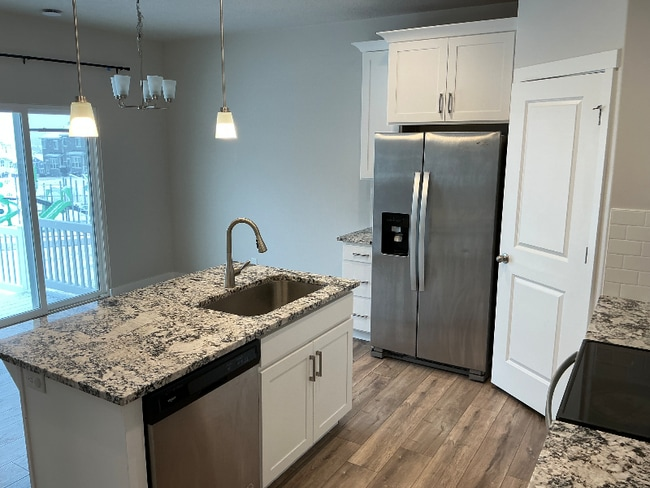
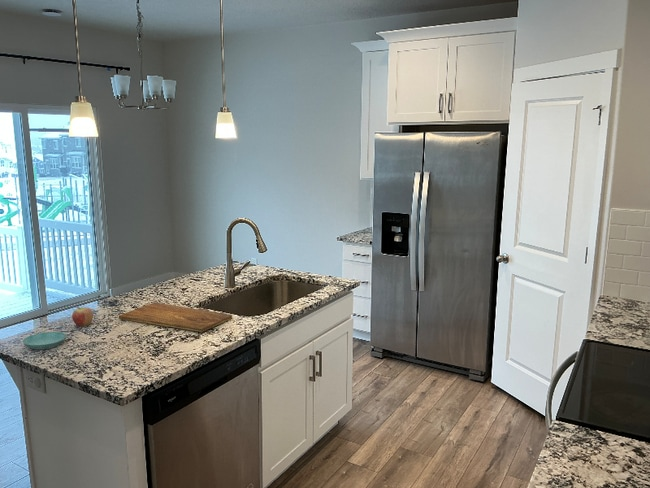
+ cutting board [118,302,233,333]
+ saucer [21,331,68,350]
+ fruit [71,306,94,327]
